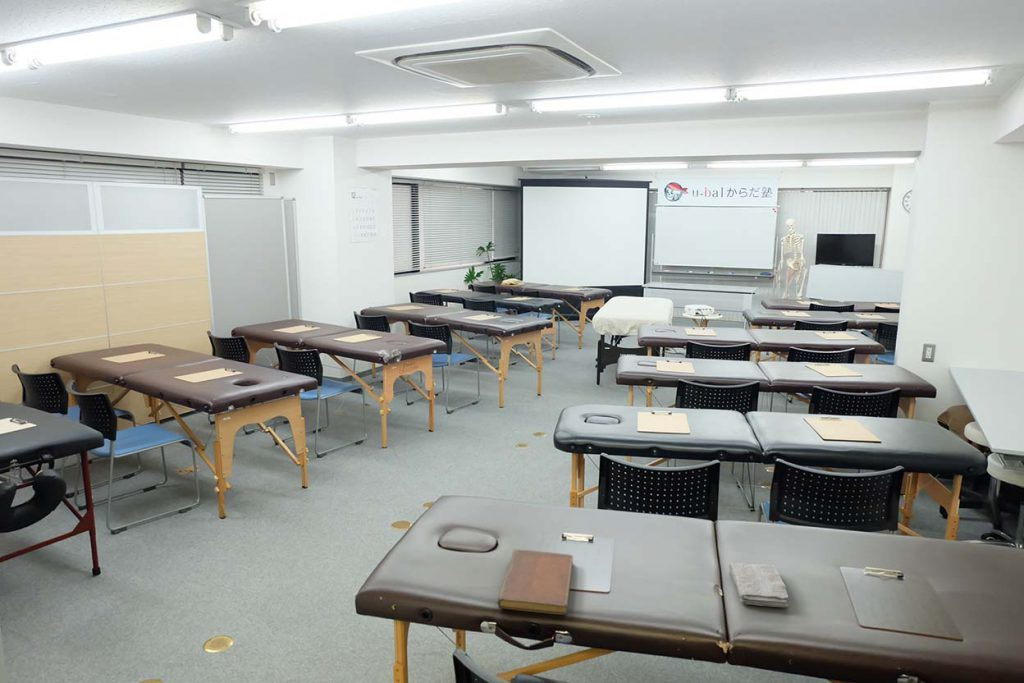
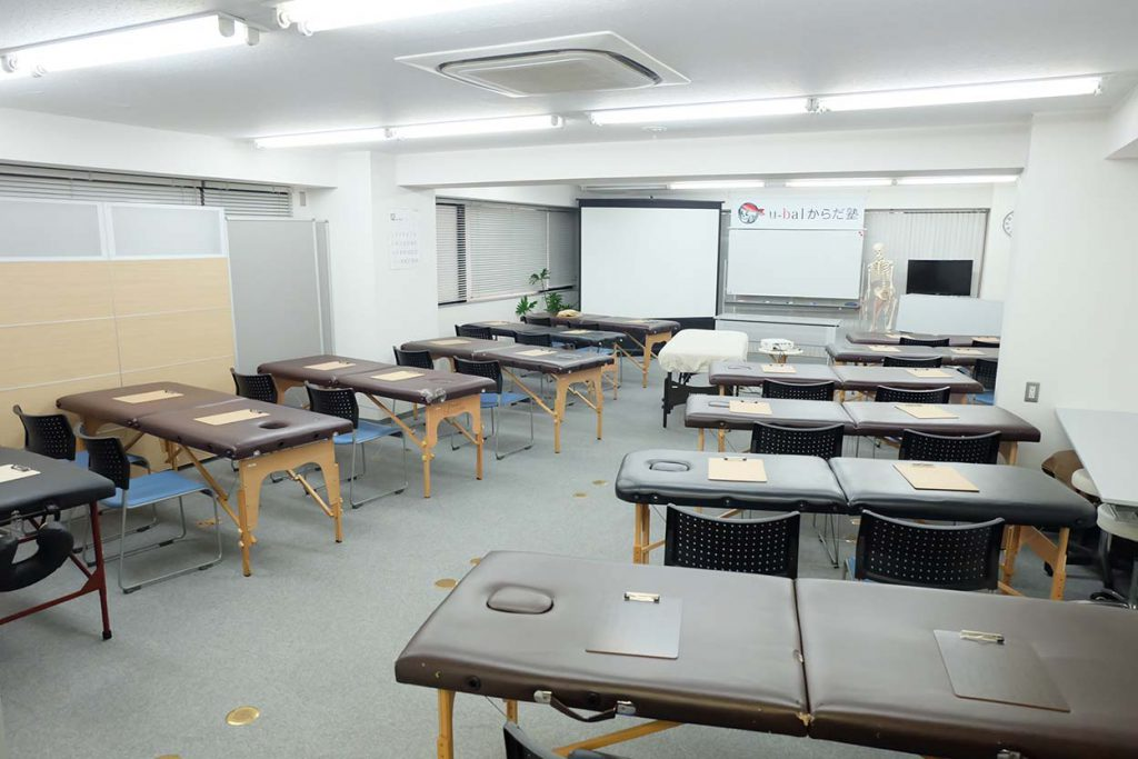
- notebook [497,548,574,616]
- washcloth [728,562,789,608]
